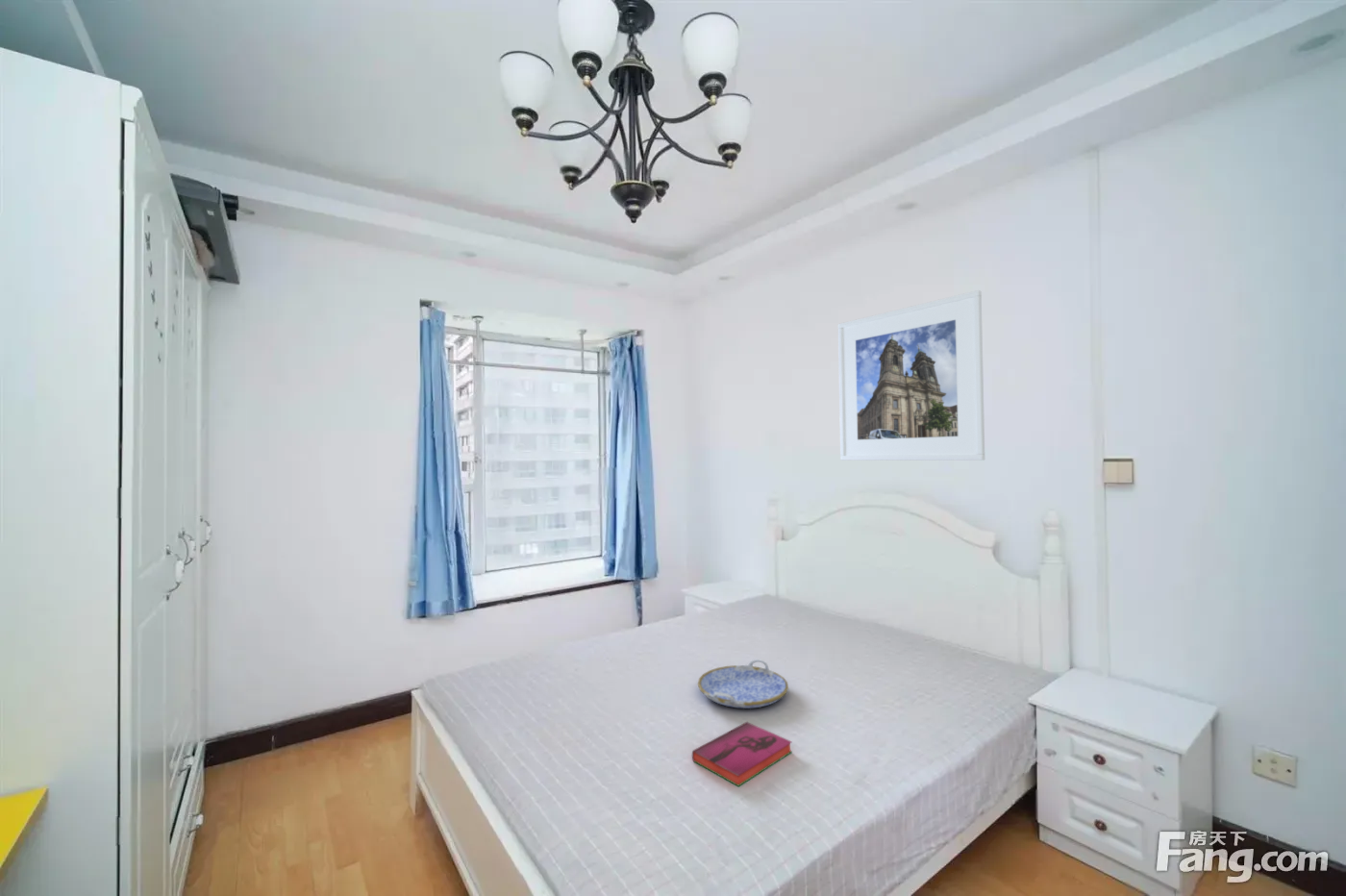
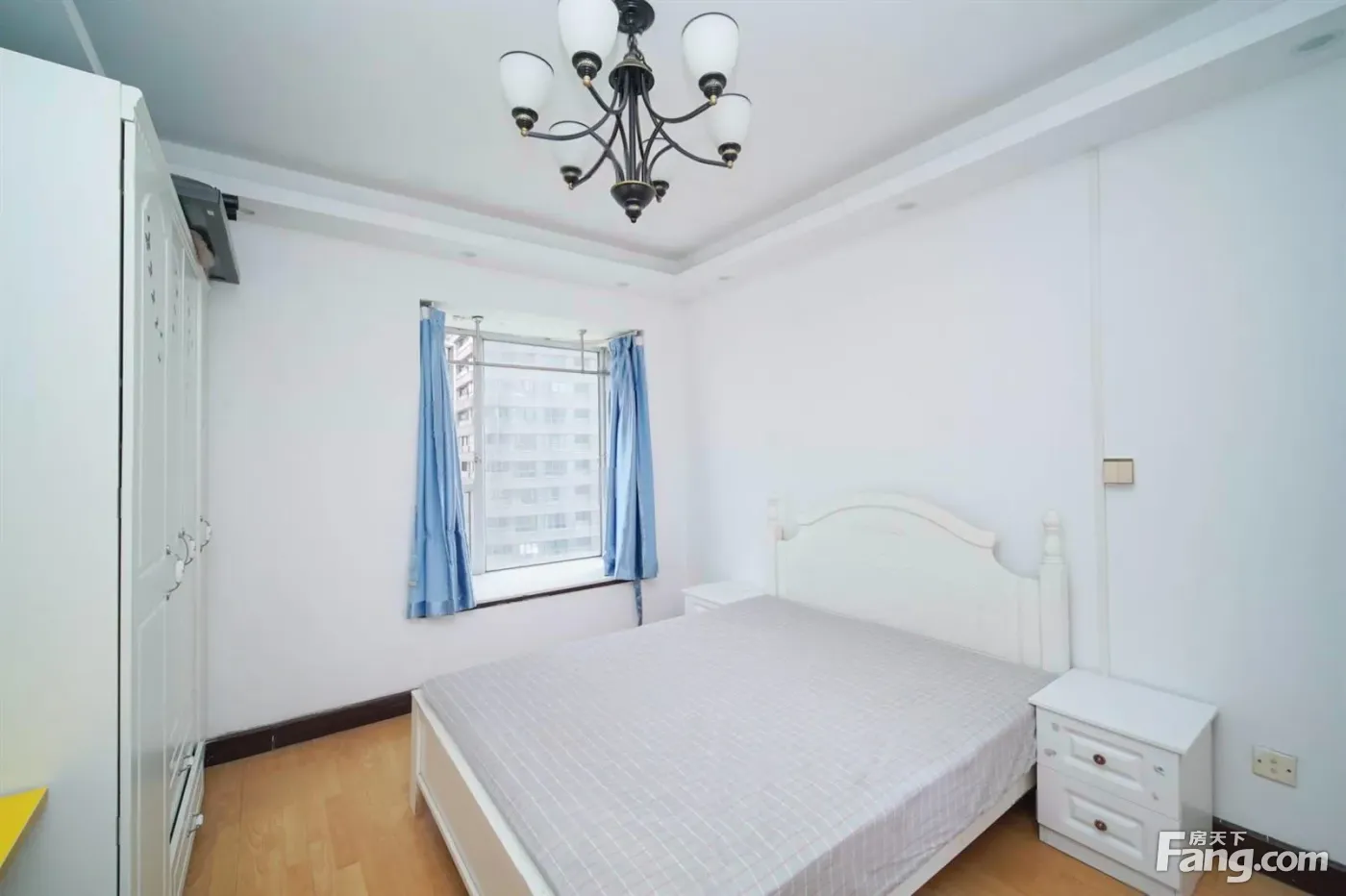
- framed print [837,289,985,461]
- serving tray [697,659,789,709]
- hardback book [691,721,793,787]
